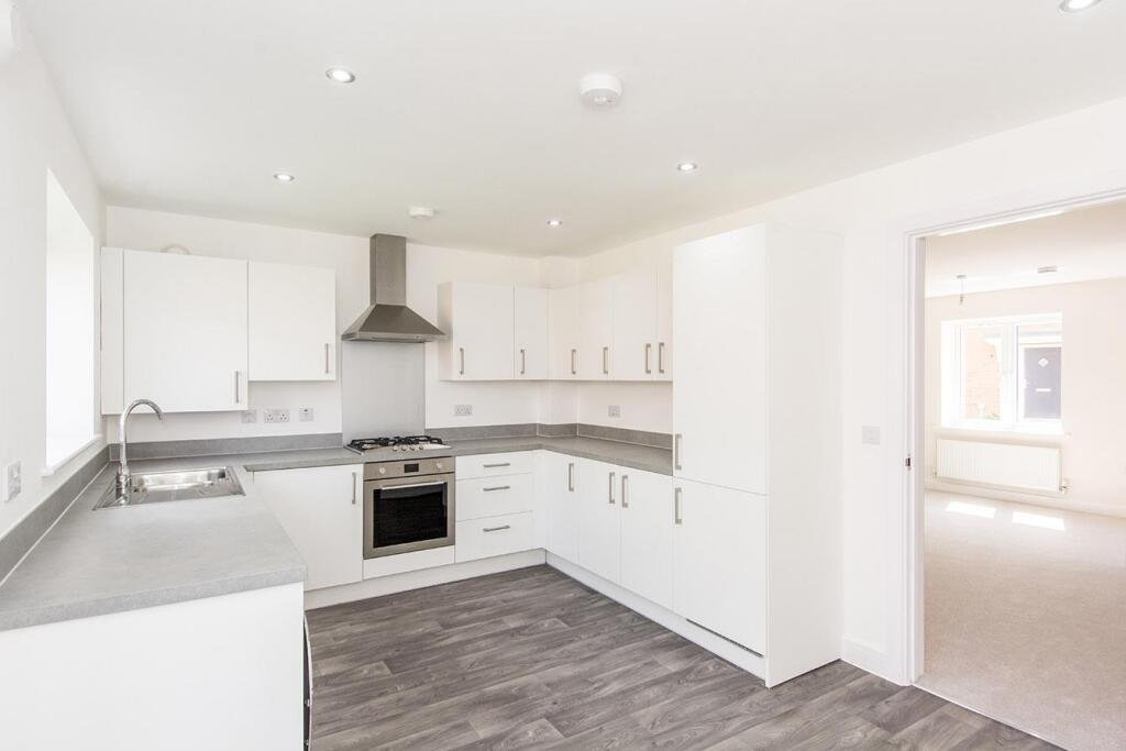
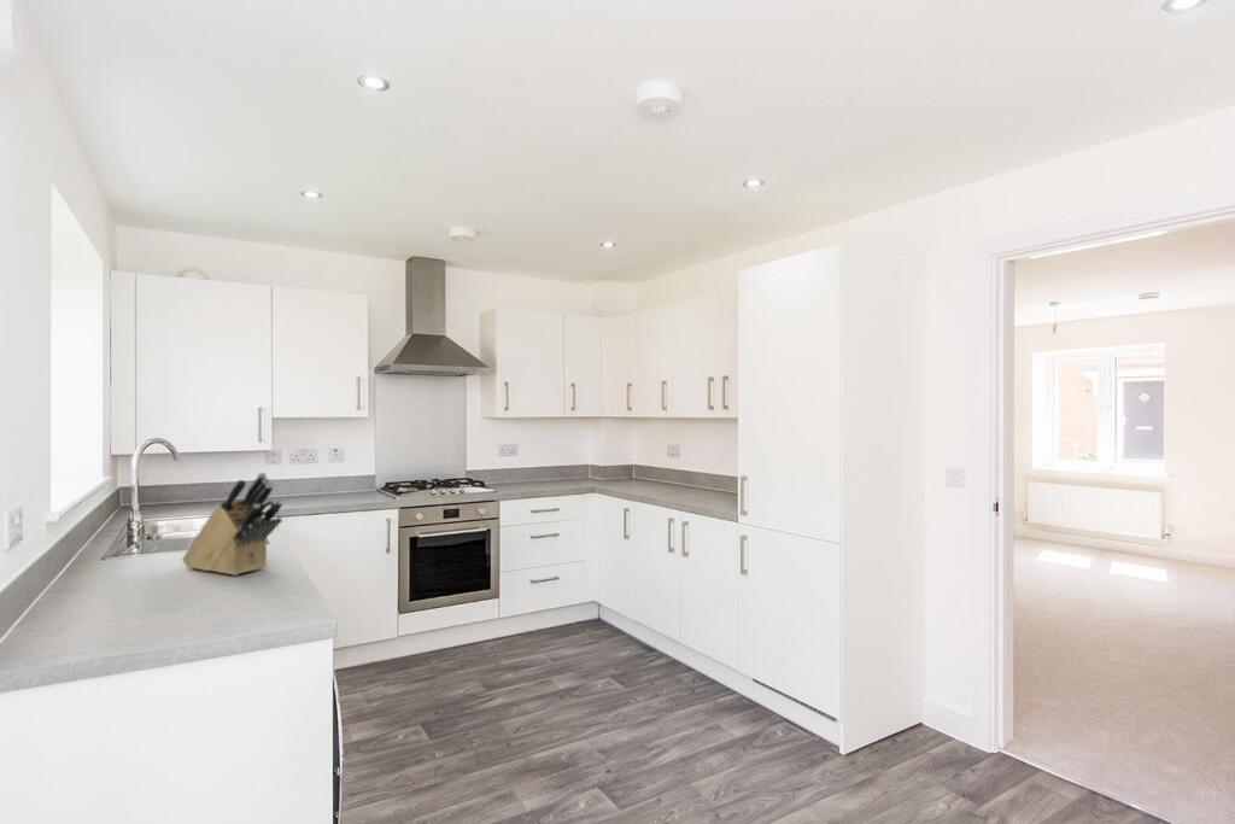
+ knife block [181,472,283,577]
